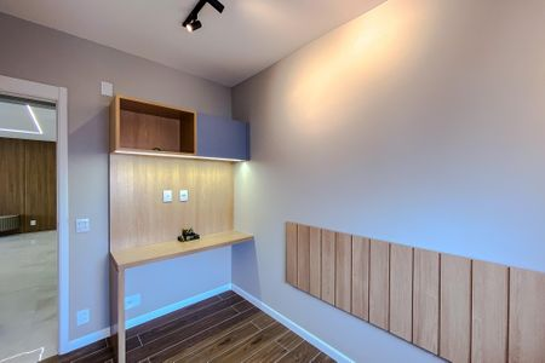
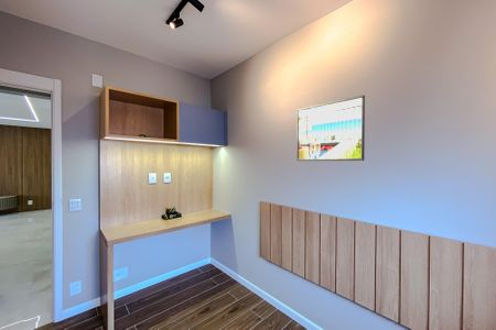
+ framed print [295,94,366,162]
